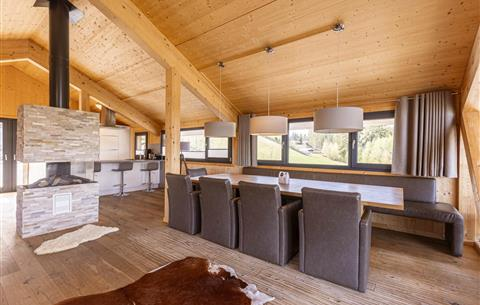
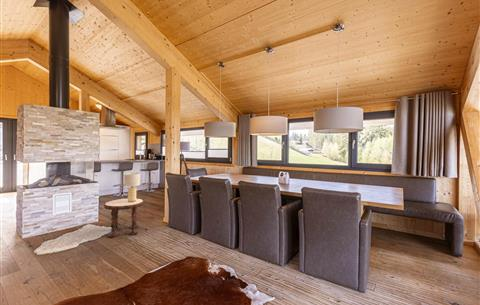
+ side table [103,197,145,238]
+ lamp [123,172,141,202]
